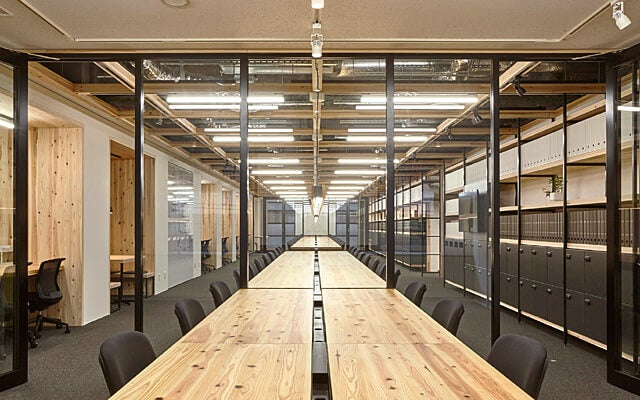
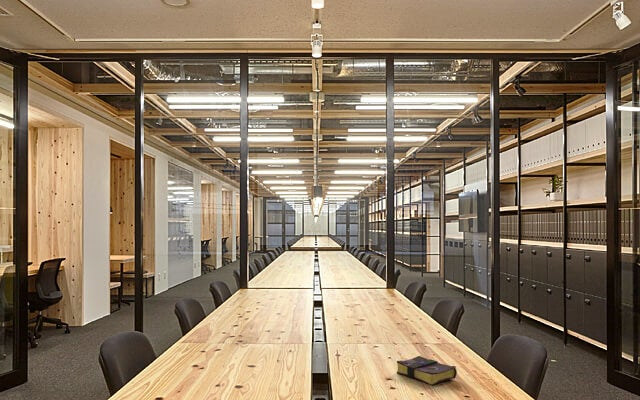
+ book [396,355,458,387]
